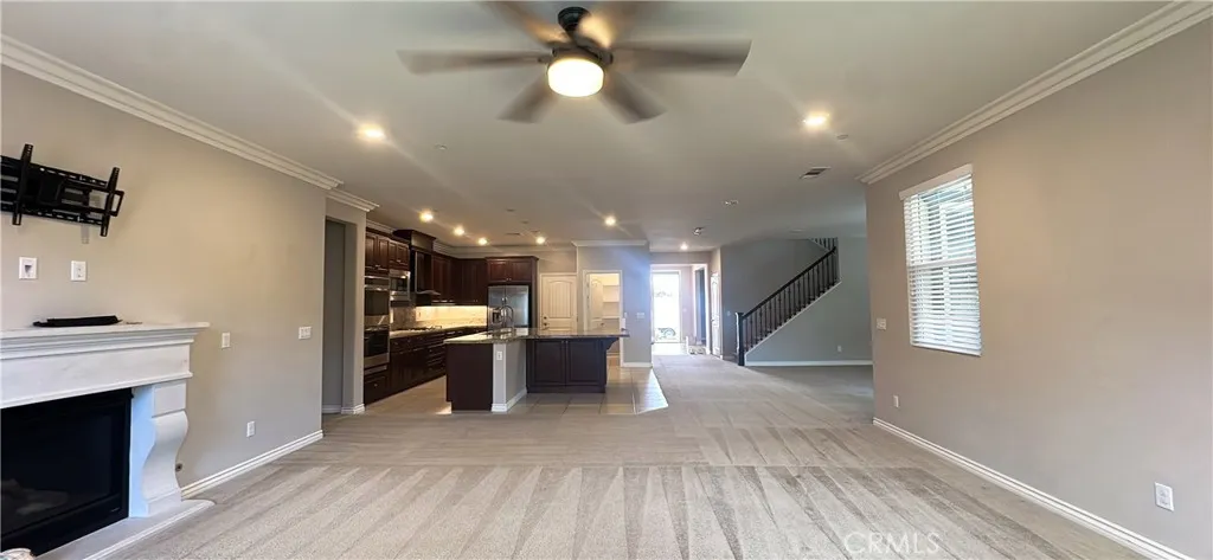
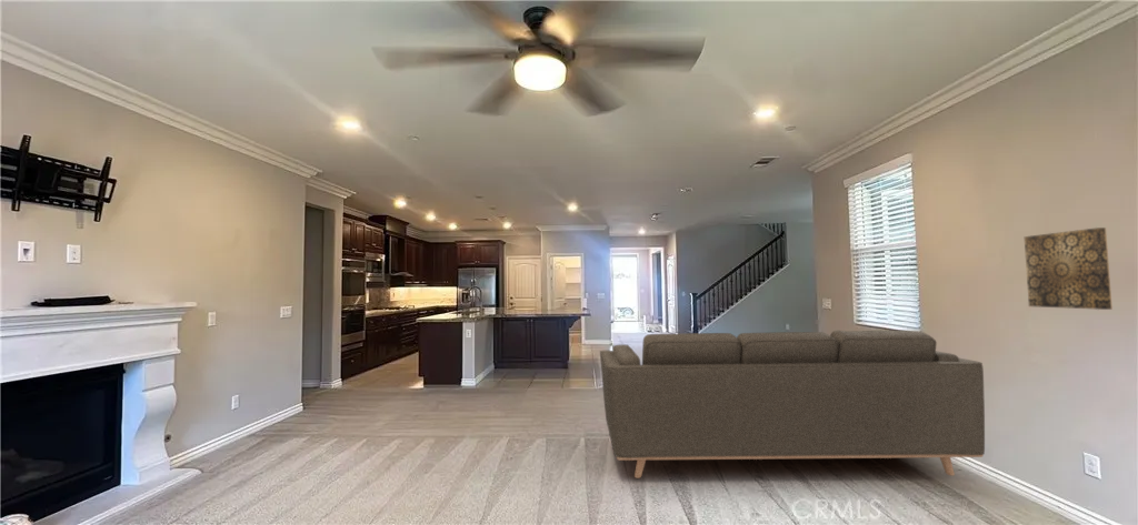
+ sofa [599,330,986,479]
+ wall art [1024,226,1114,311]
